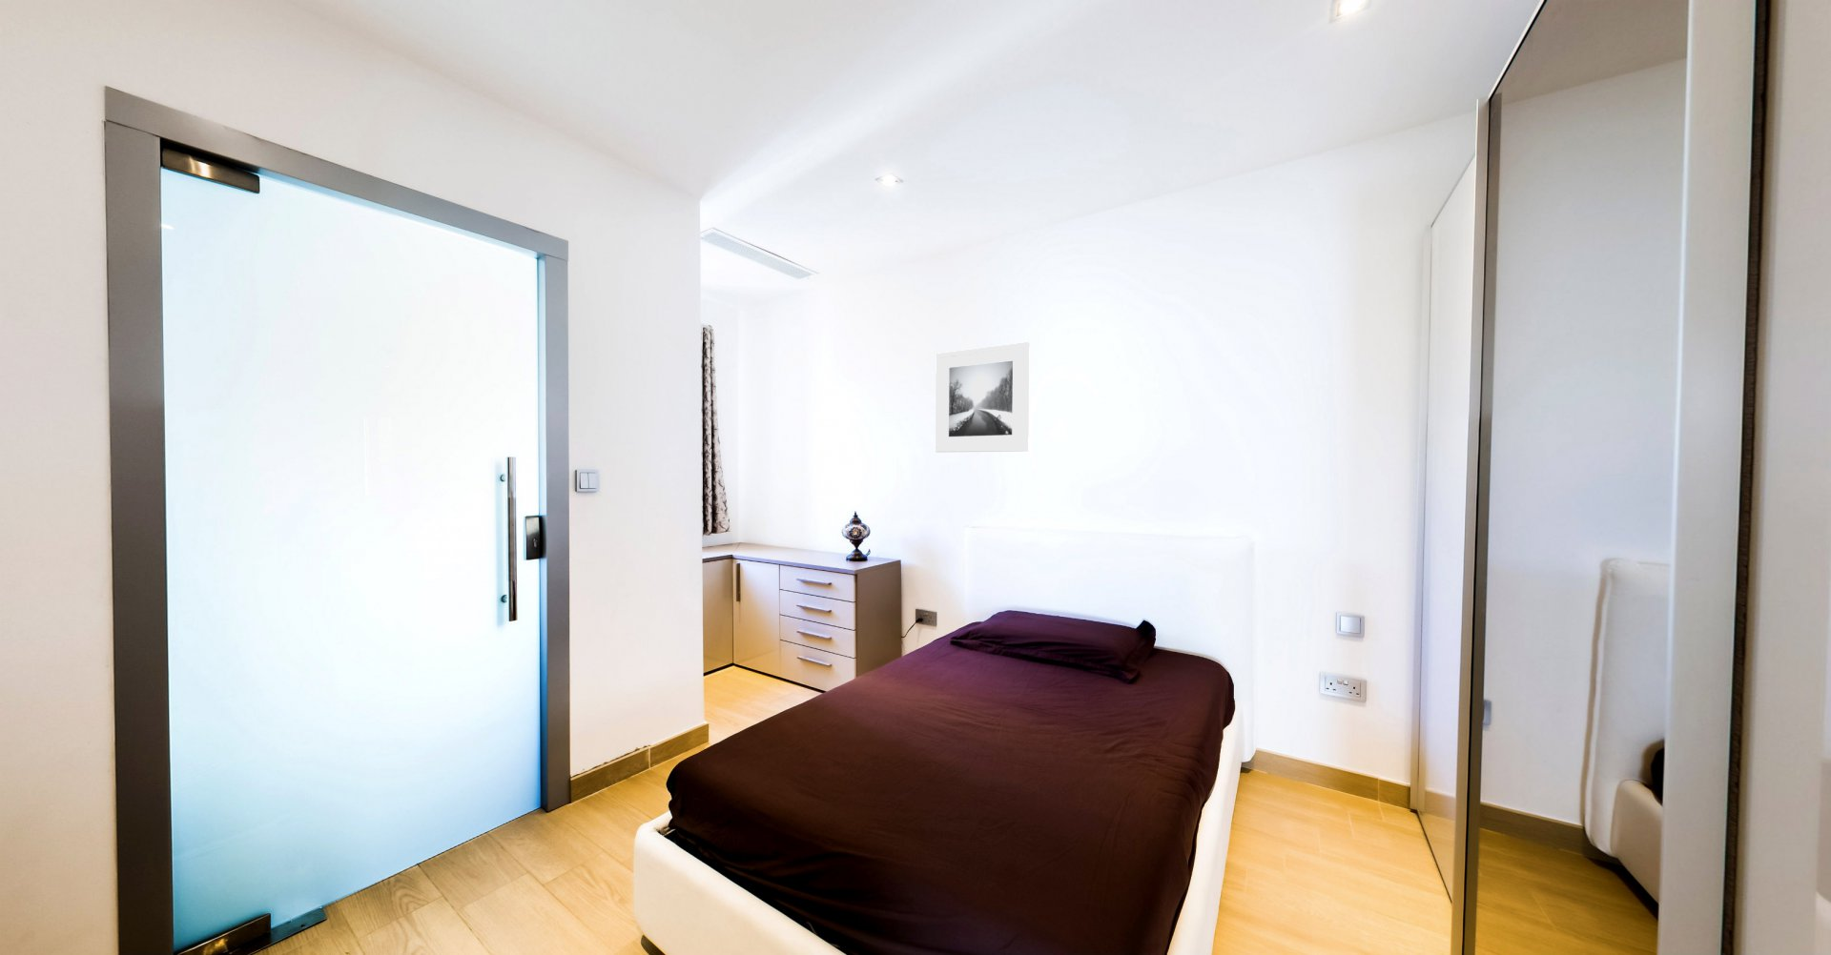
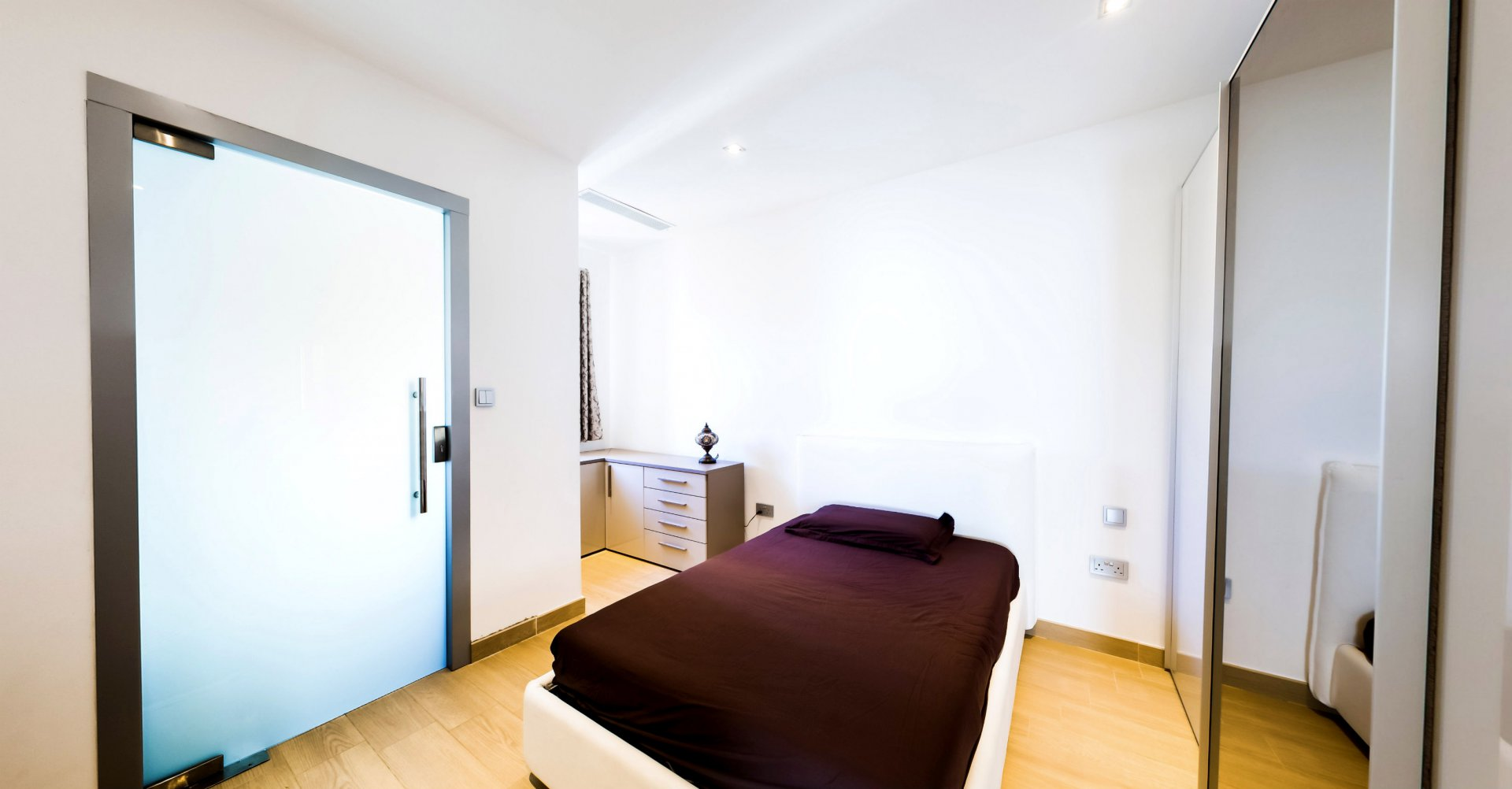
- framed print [935,341,1031,454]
